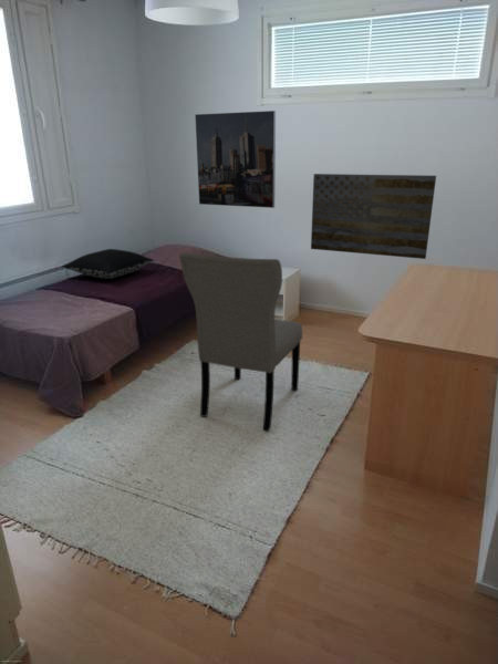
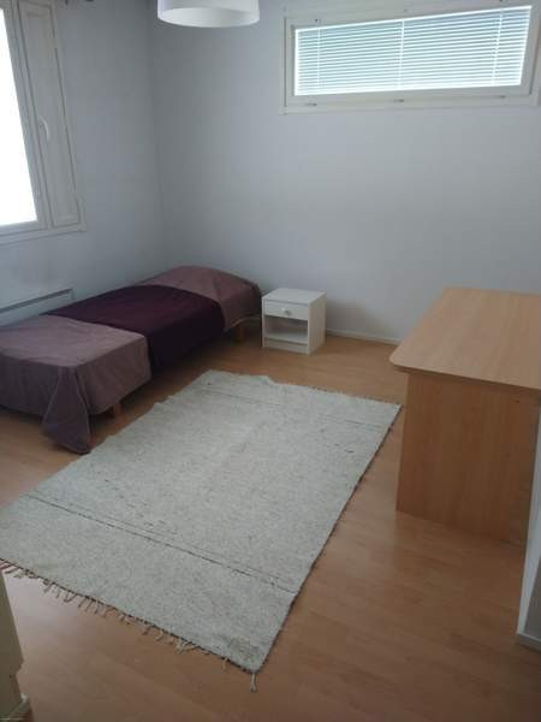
- chair [178,251,303,432]
- wall art [310,173,437,260]
- pillow [61,248,155,280]
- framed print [194,110,277,209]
